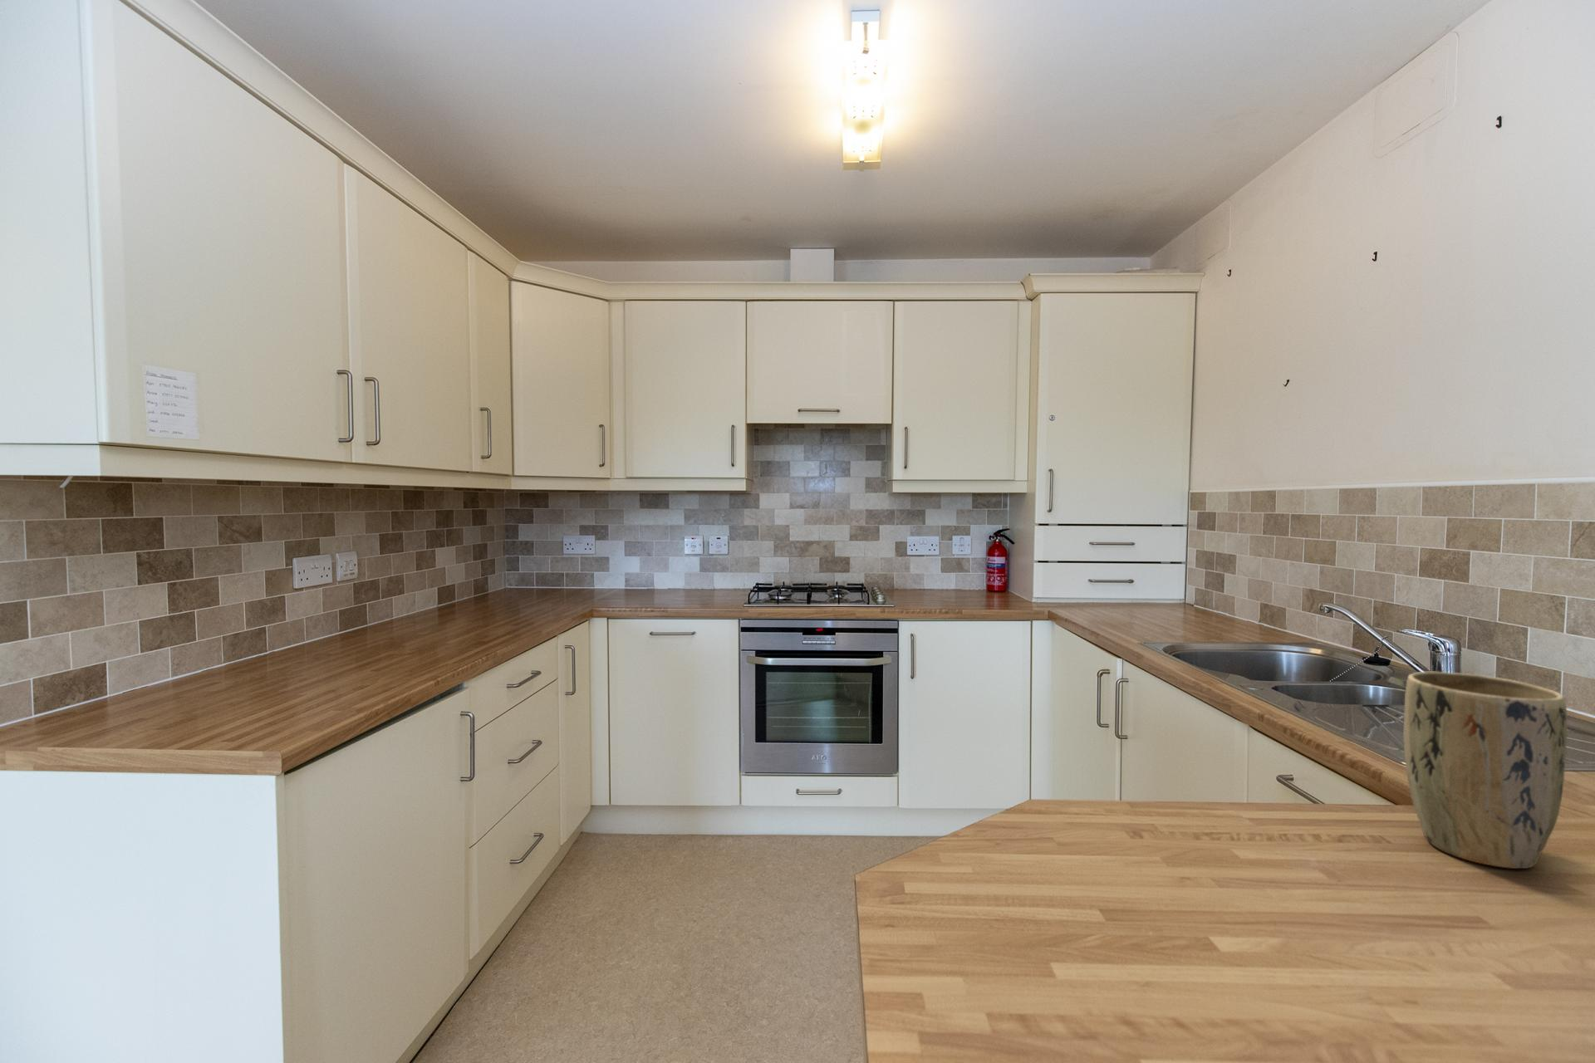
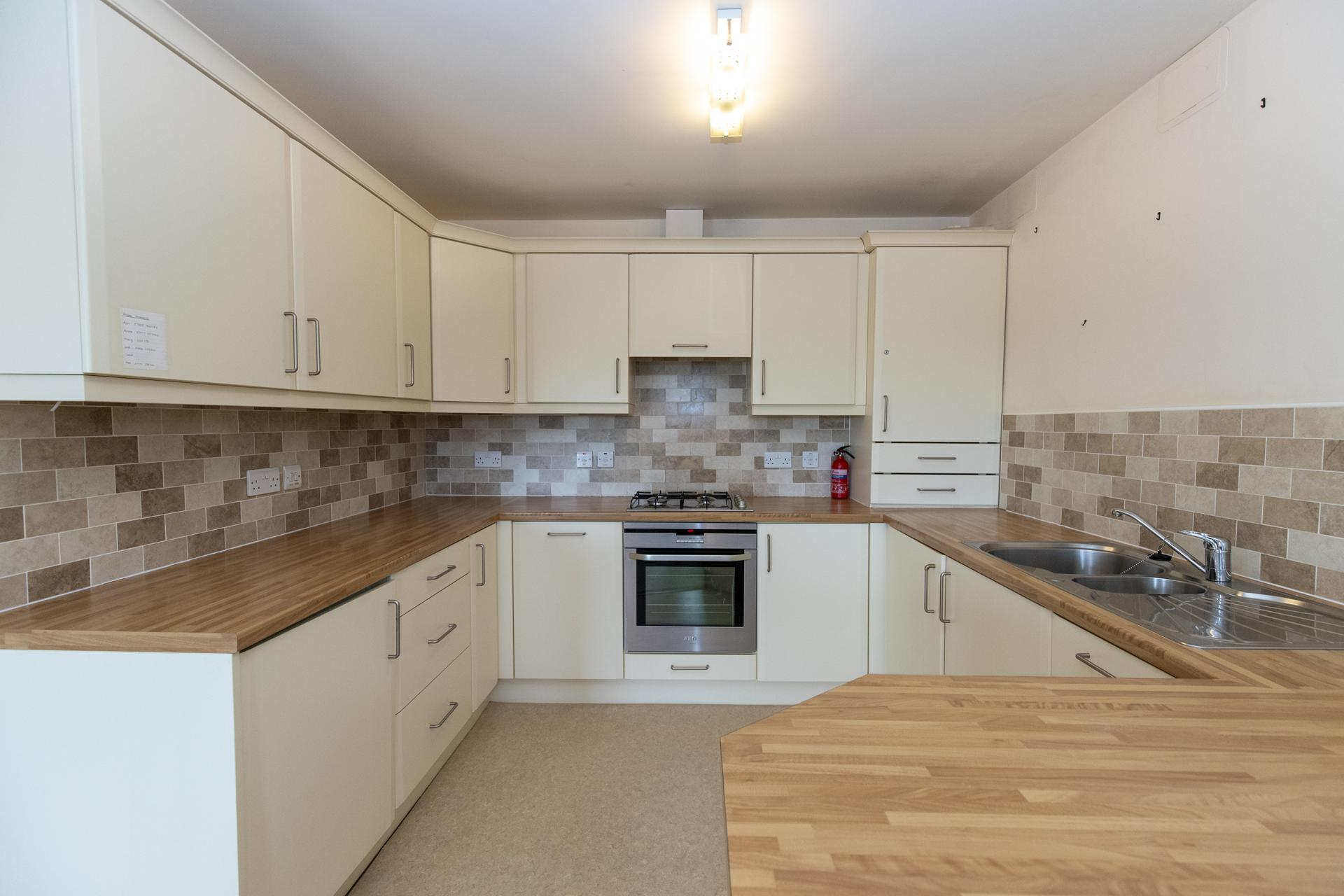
- plant pot [1403,670,1569,870]
